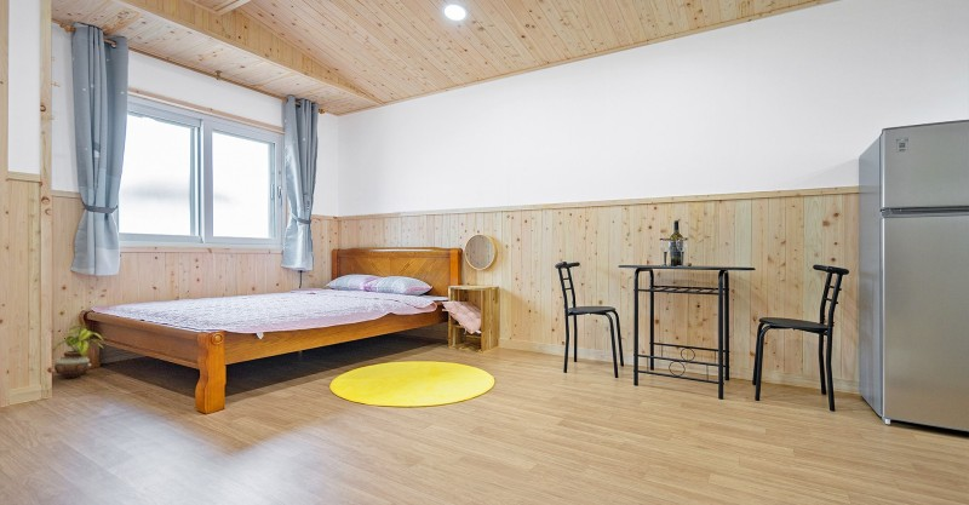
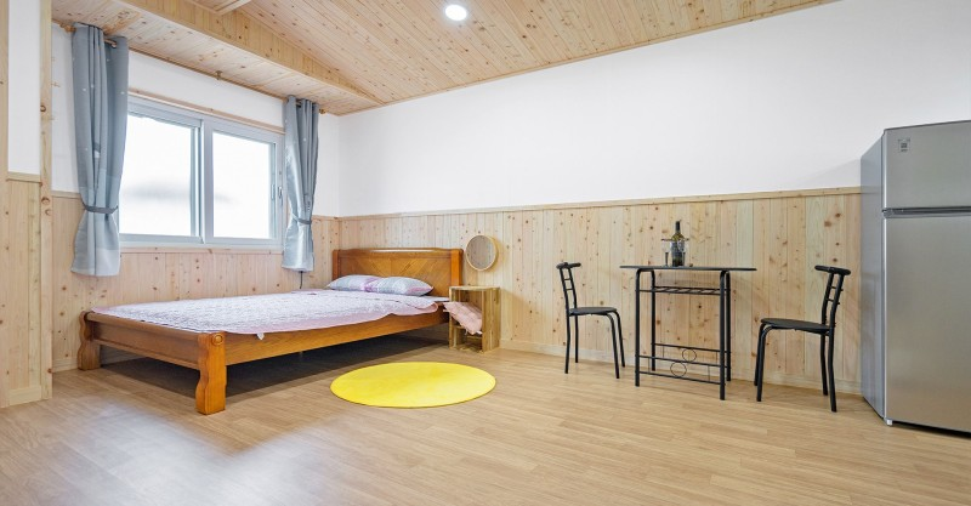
- potted plant [52,323,105,379]
